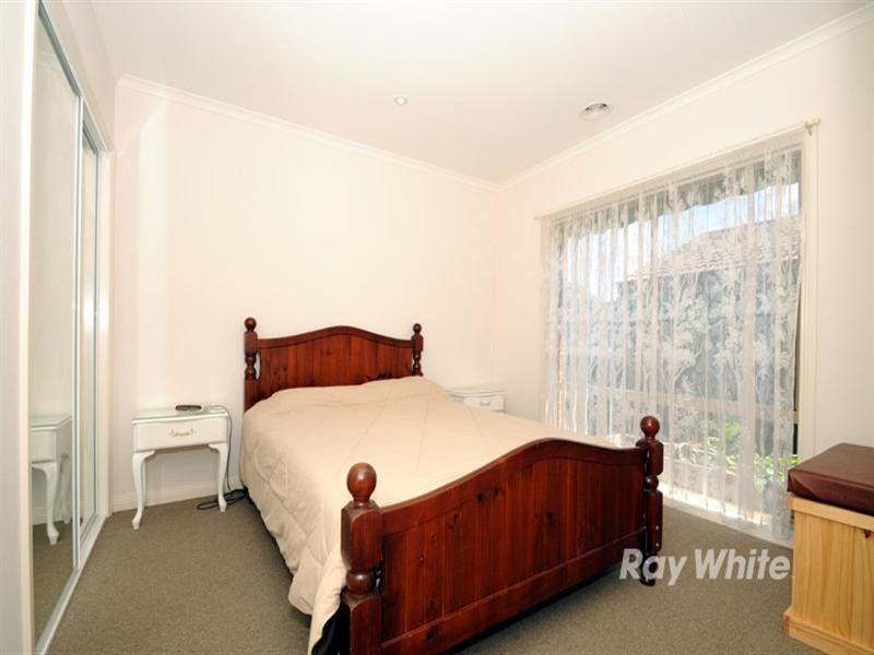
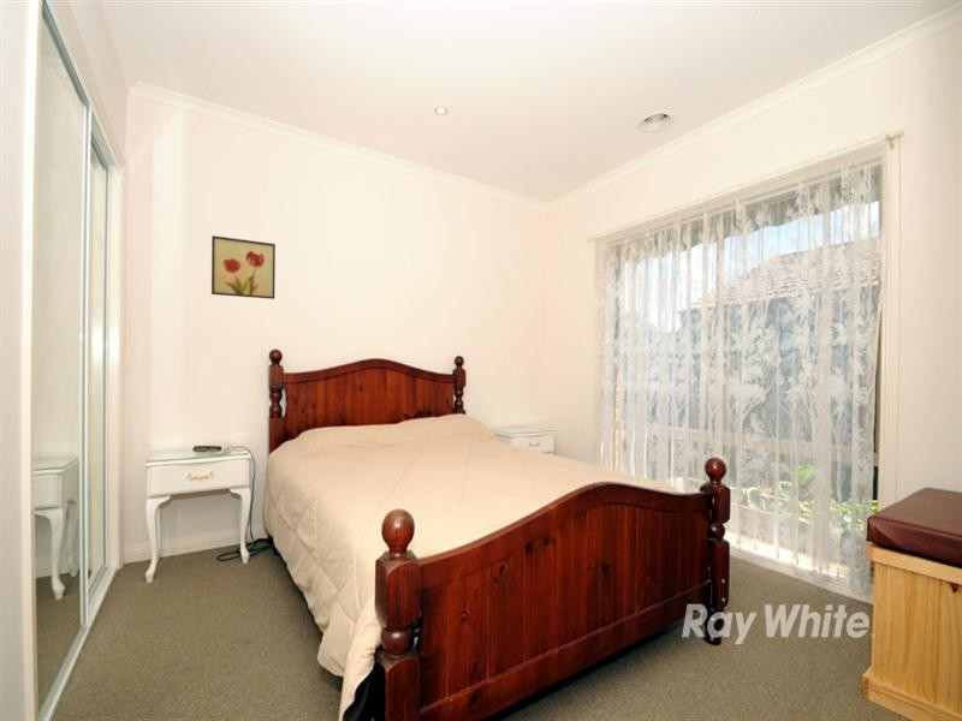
+ wall art [210,234,277,300]
